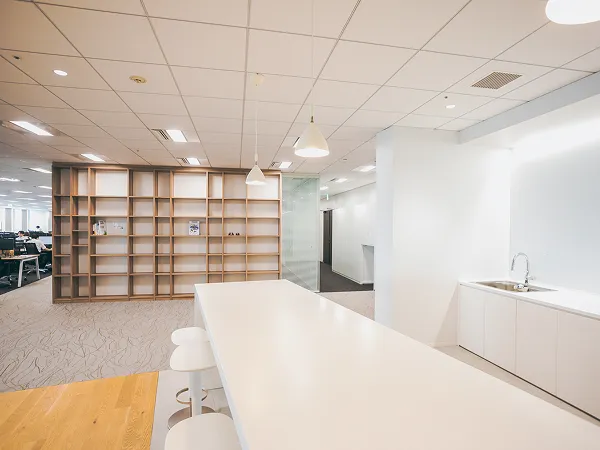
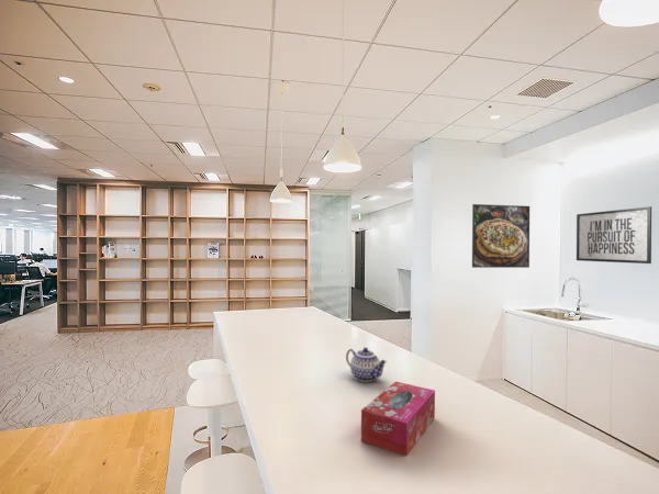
+ teapot [345,347,388,383]
+ mirror [576,205,652,265]
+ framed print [471,203,530,269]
+ tissue box [360,381,436,458]
